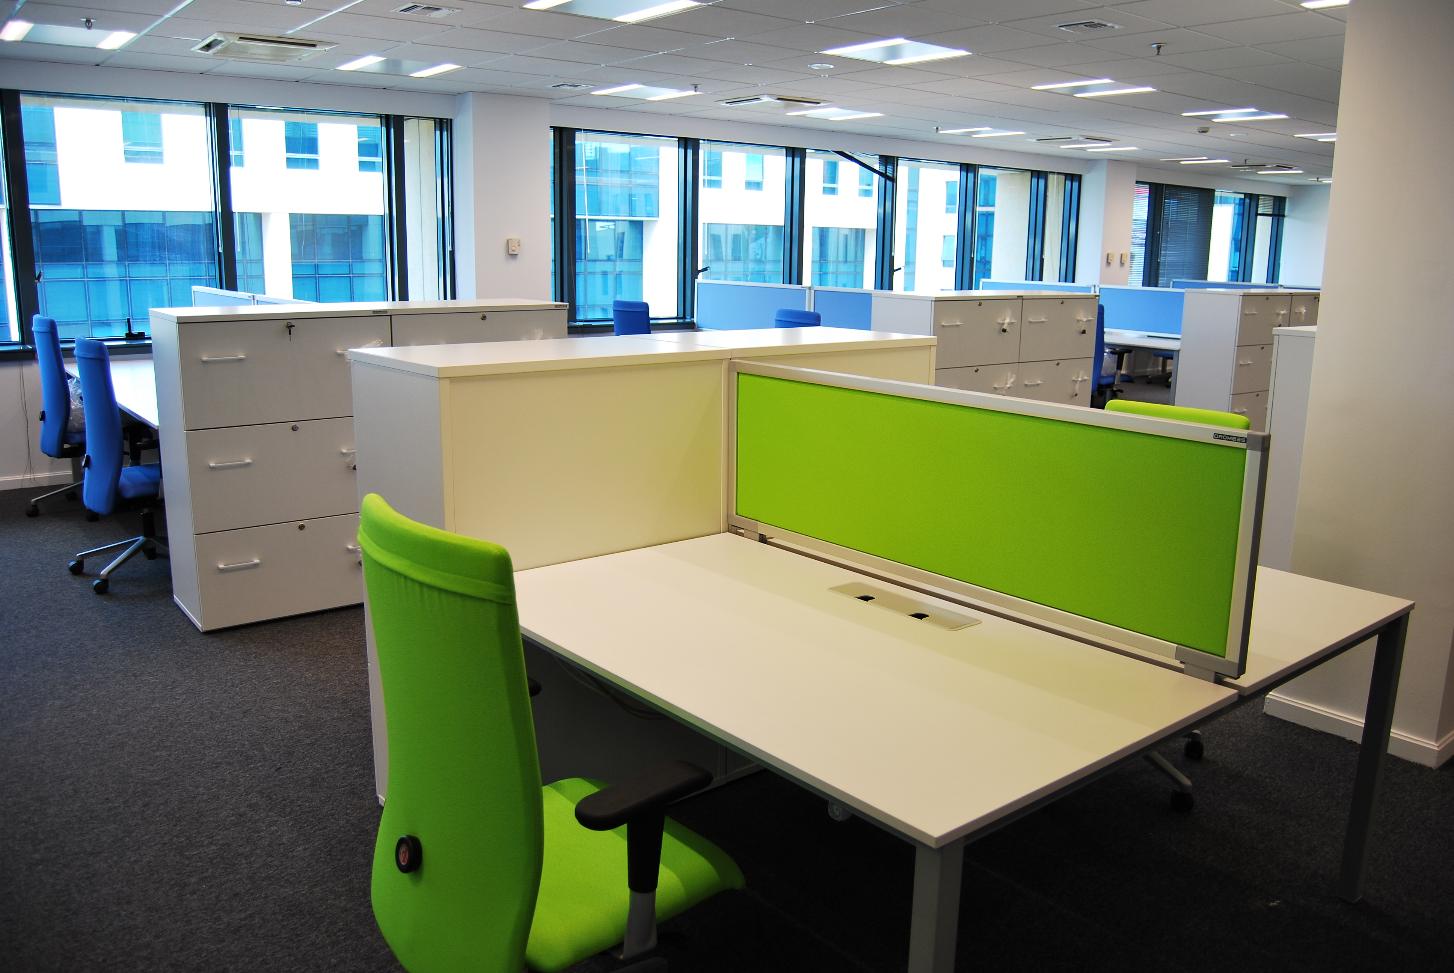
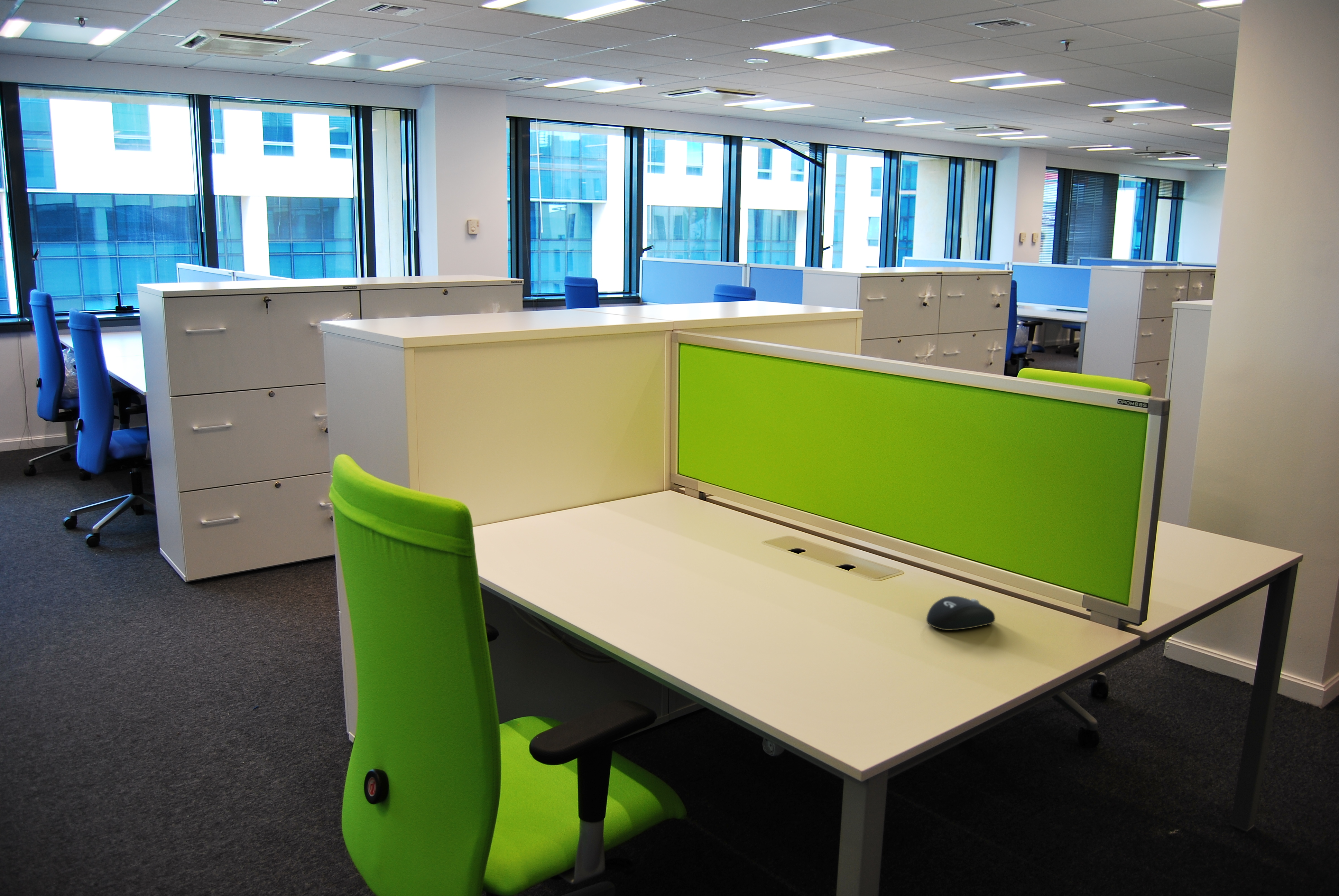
+ computer mouse [926,596,995,631]
